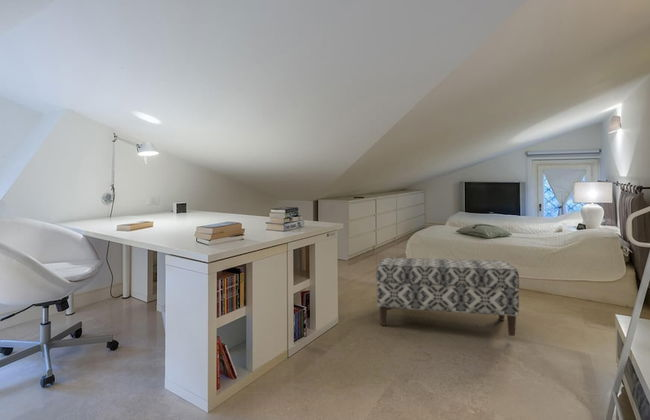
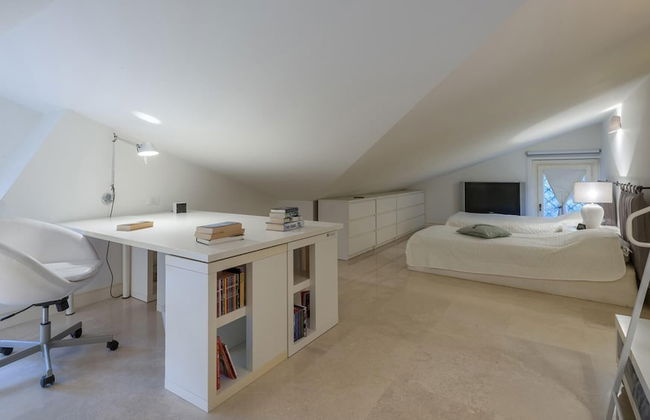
- bench [375,257,520,337]
